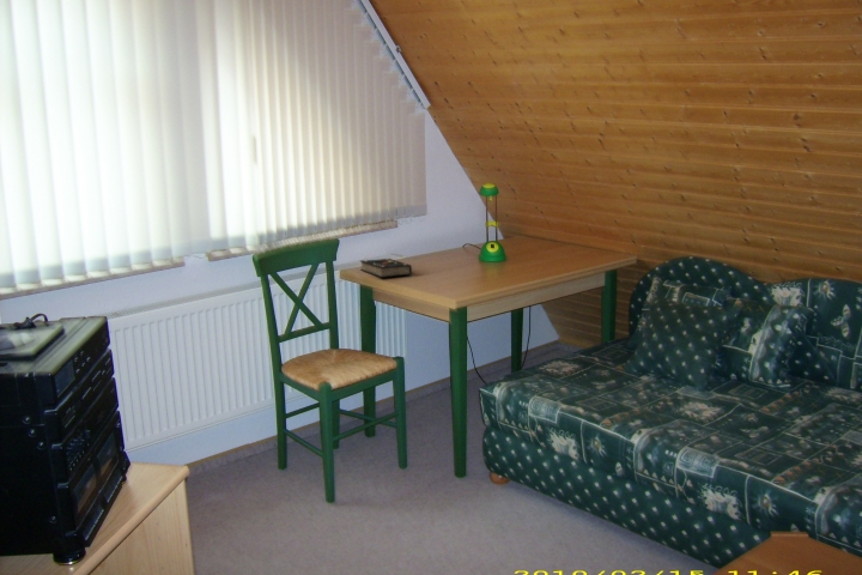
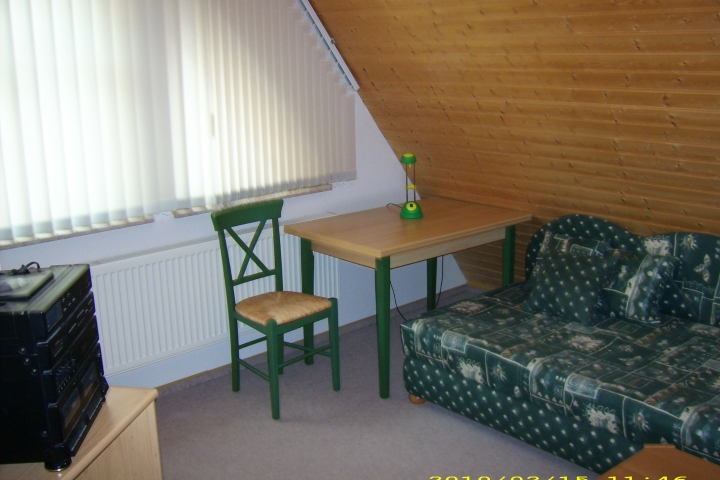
- book [359,258,413,279]
